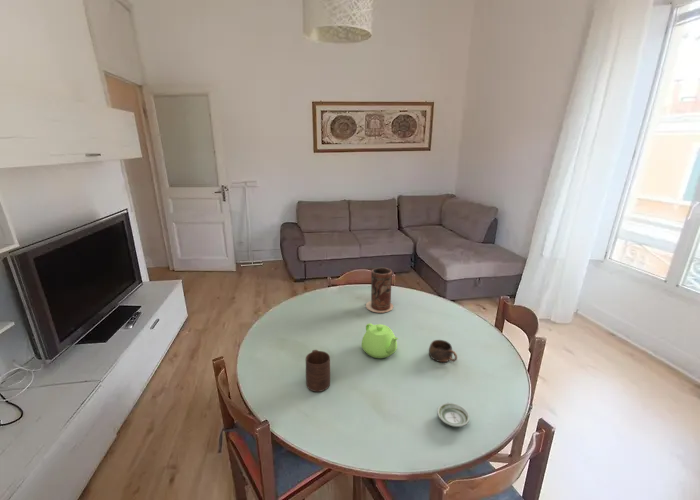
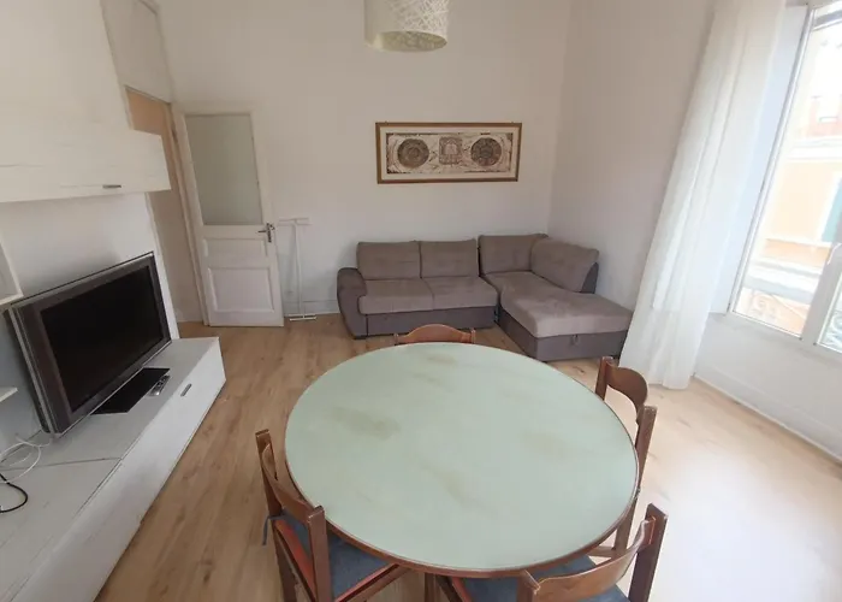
- vase [365,267,394,314]
- cup [305,349,331,393]
- saucer [436,402,471,428]
- teapot [361,322,399,359]
- cup [428,339,458,363]
